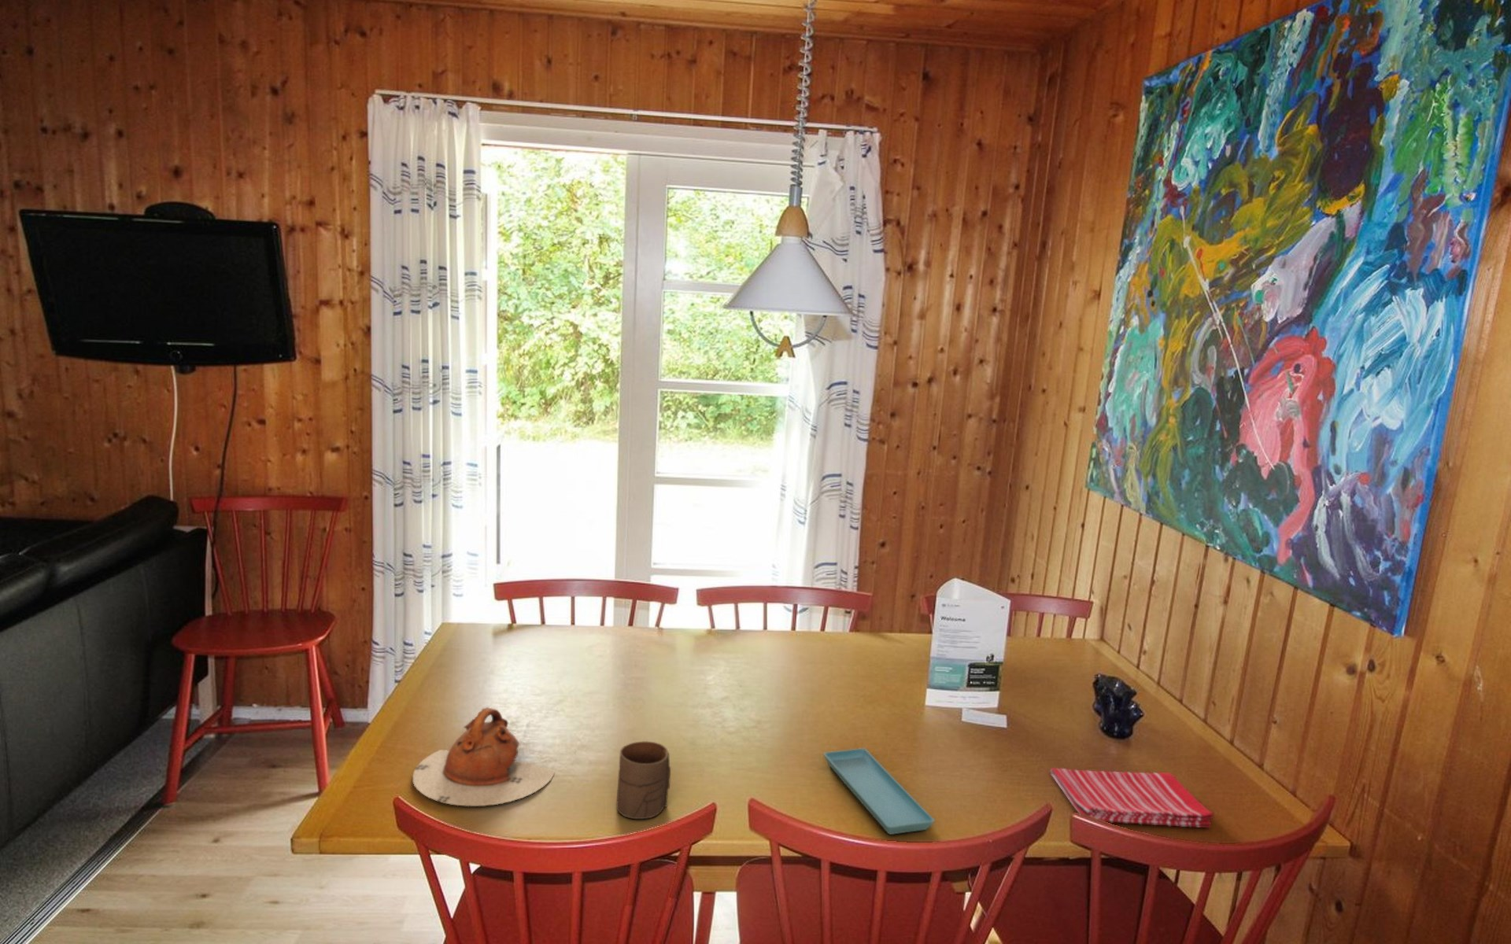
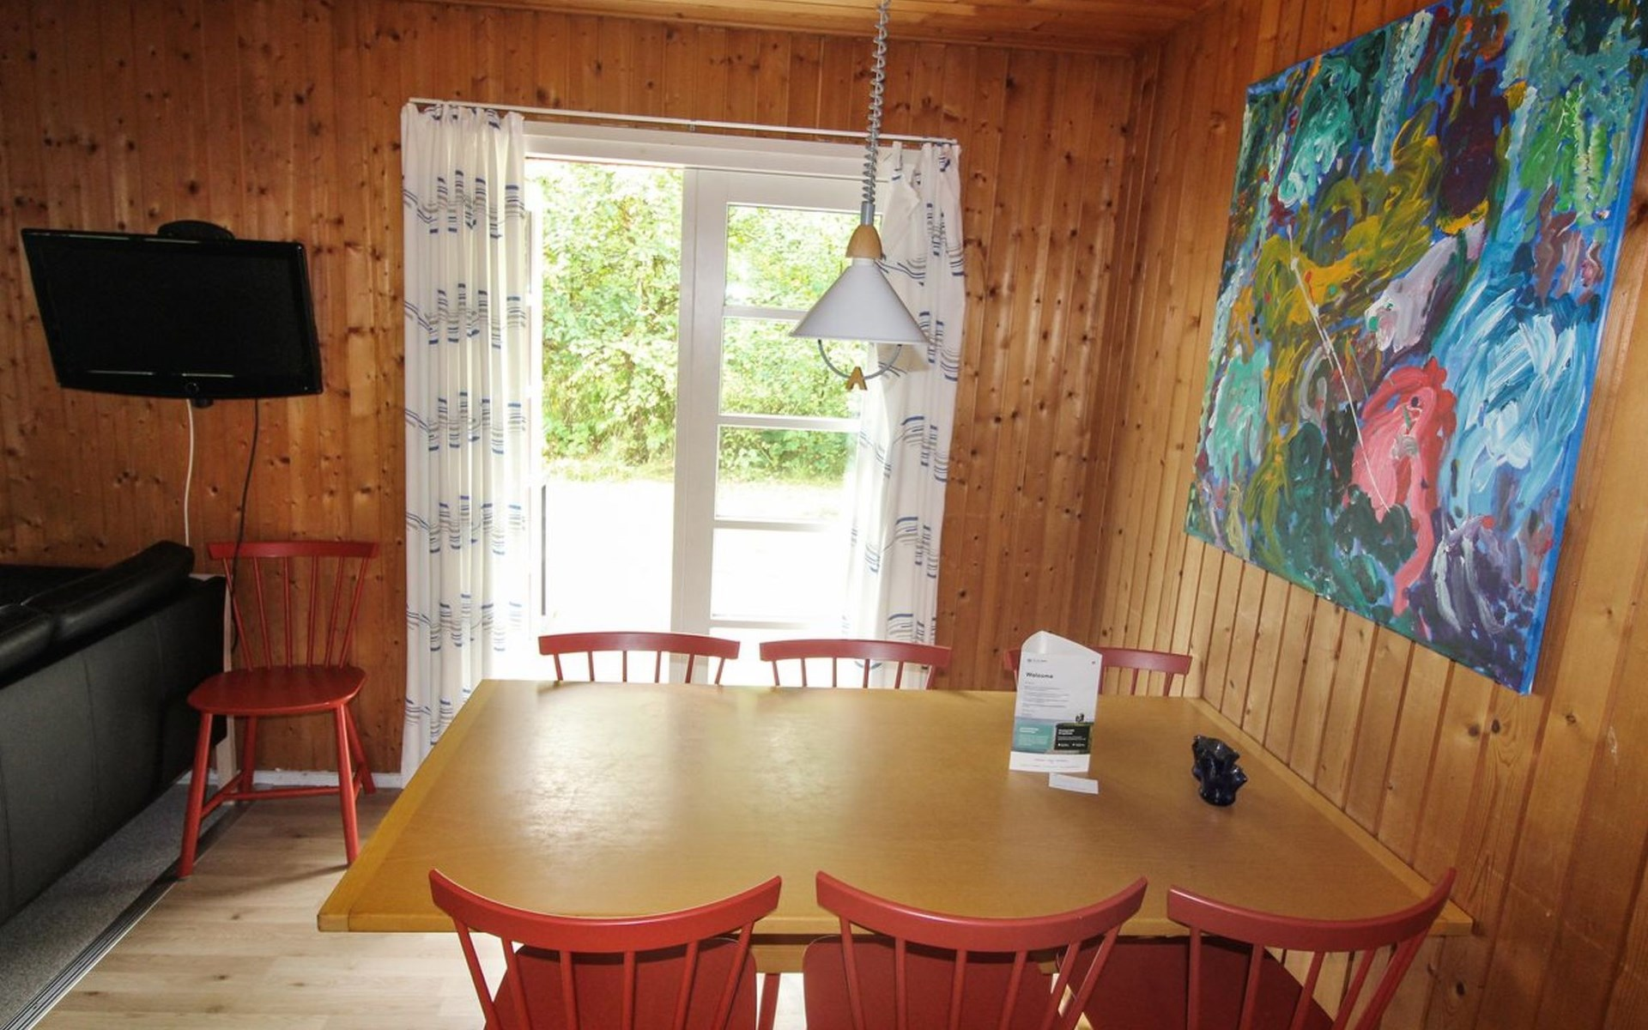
- dish towel [1050,768,1214,829]
- cup [616,741,671,820]
- saucer [823,747,936,835]
- teapot [411,707,556,807]
